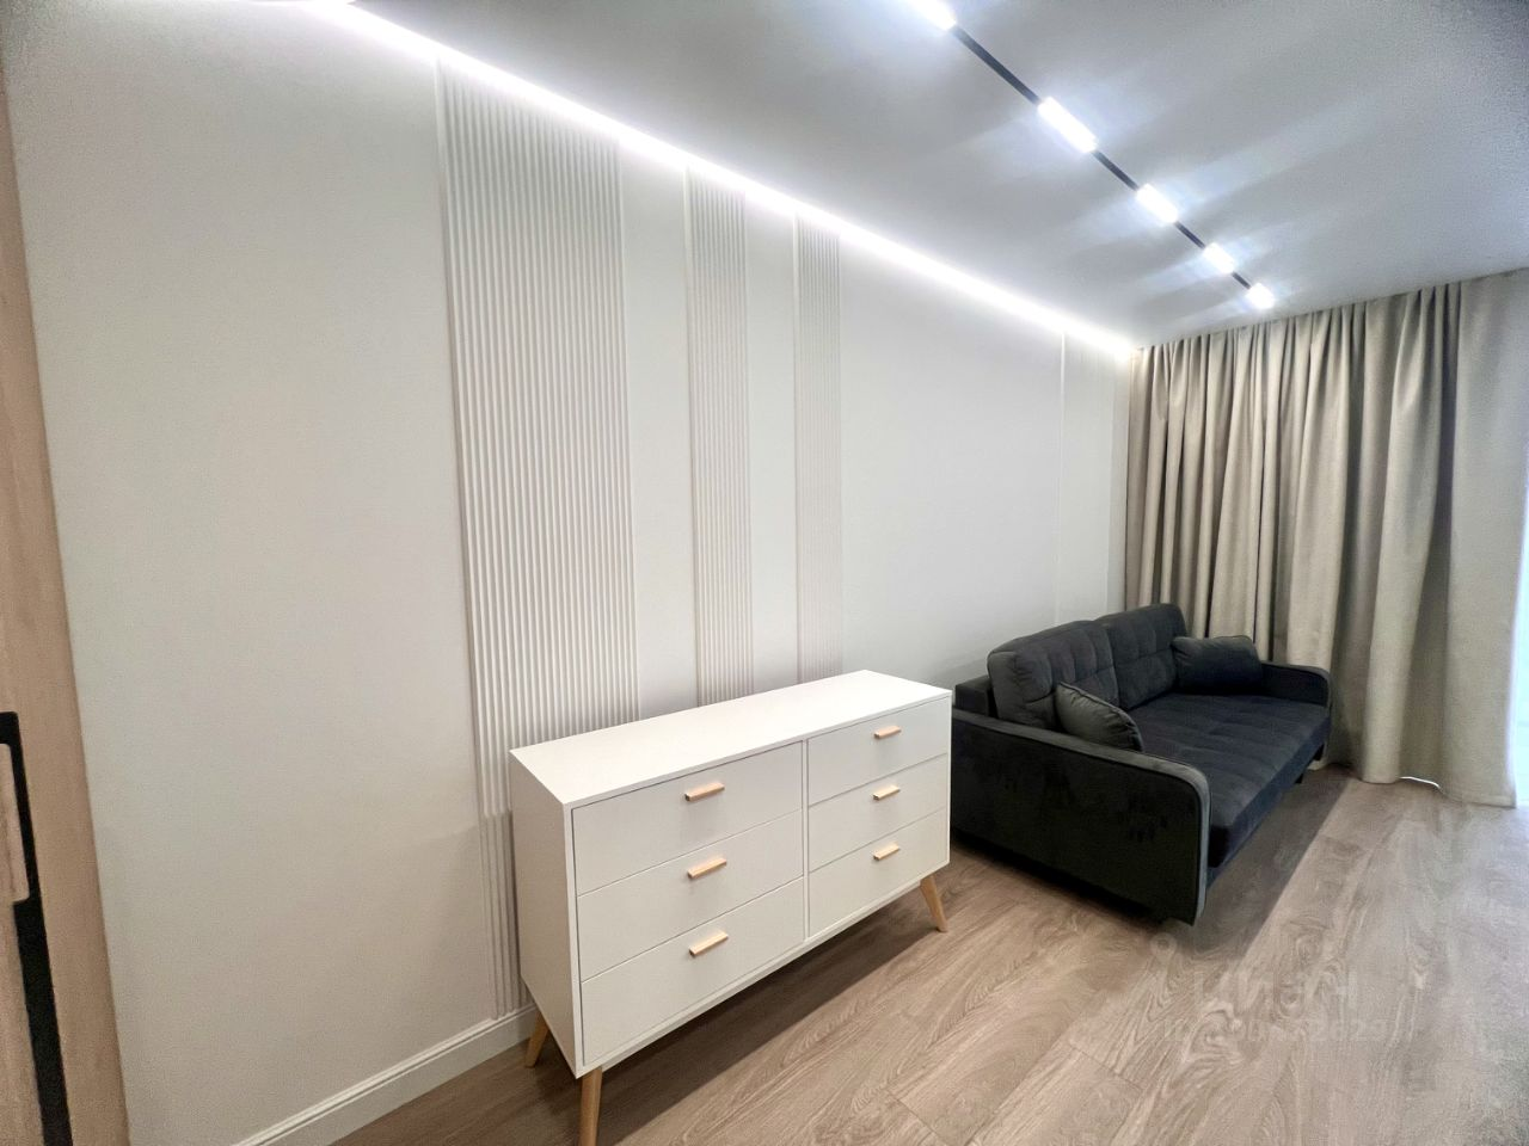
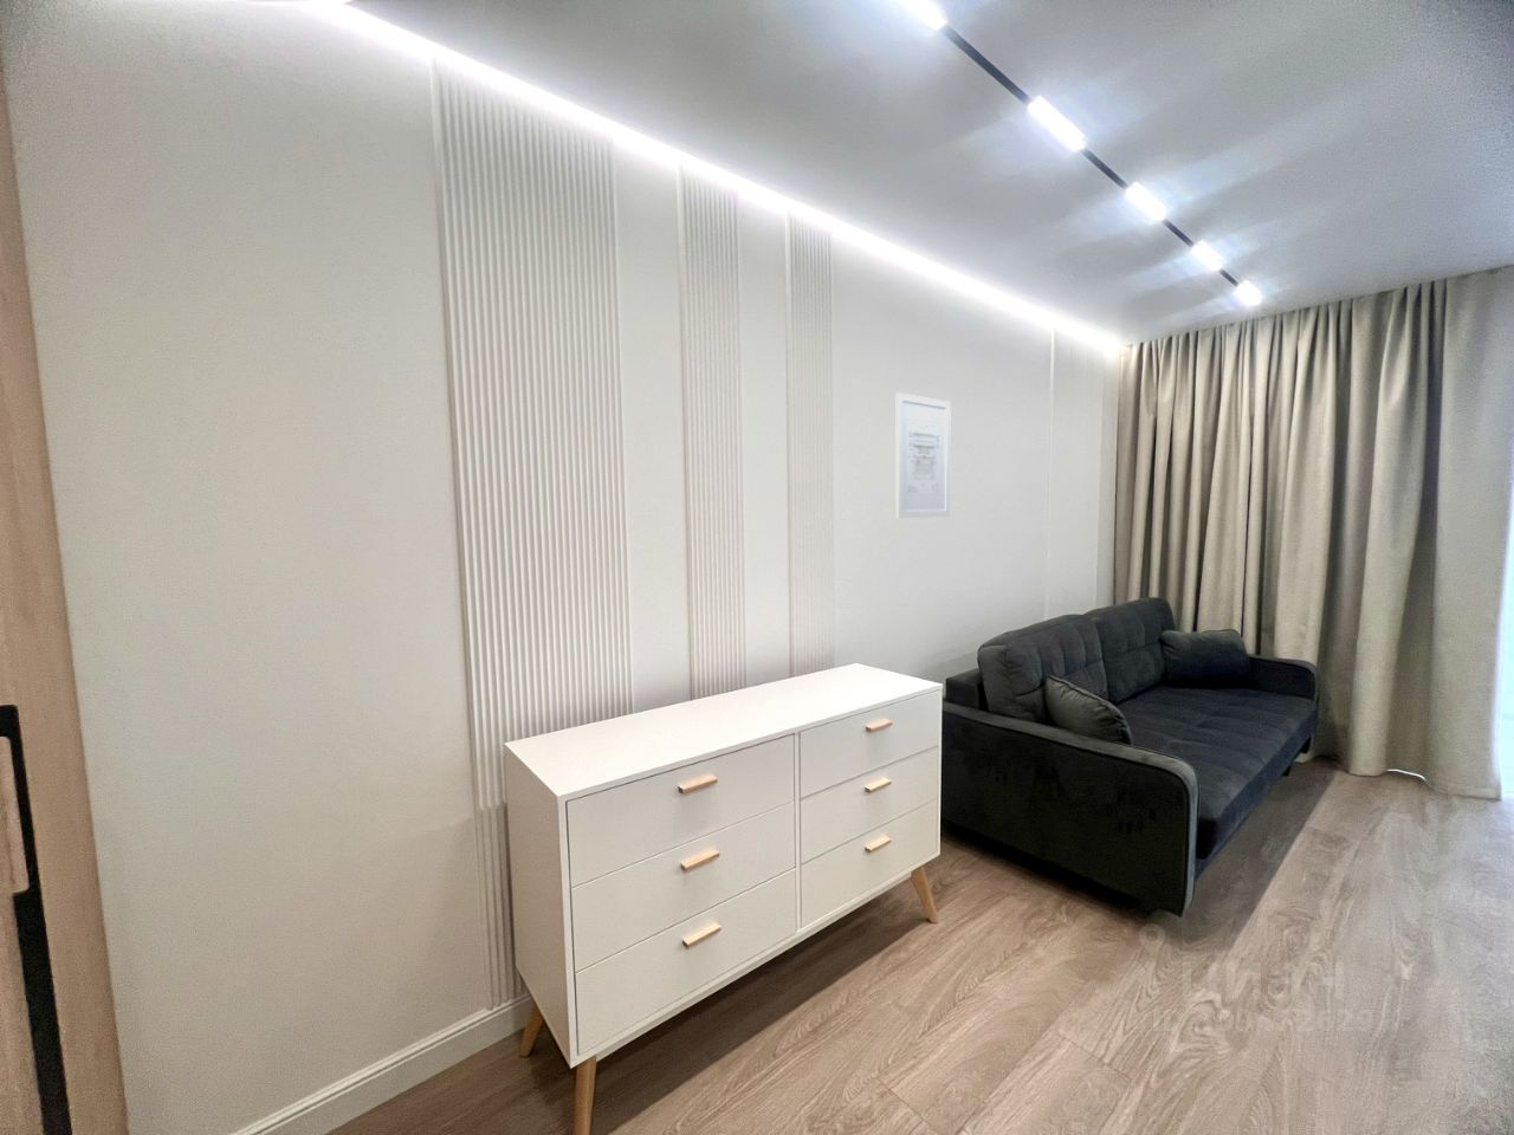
+ wall art [895,391,953,519]
